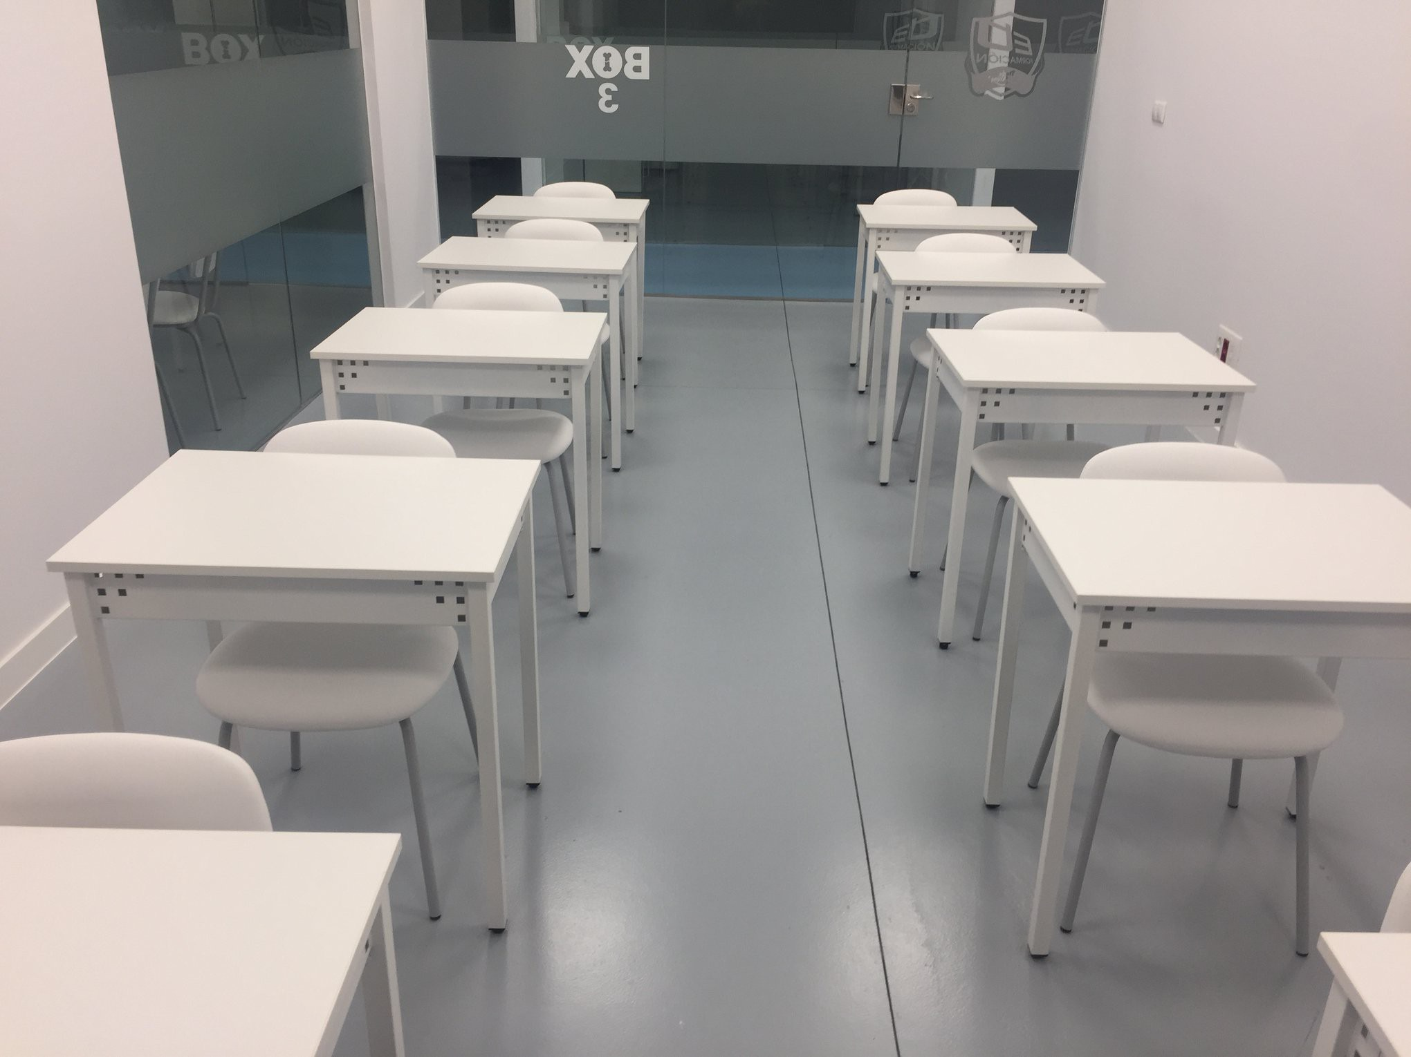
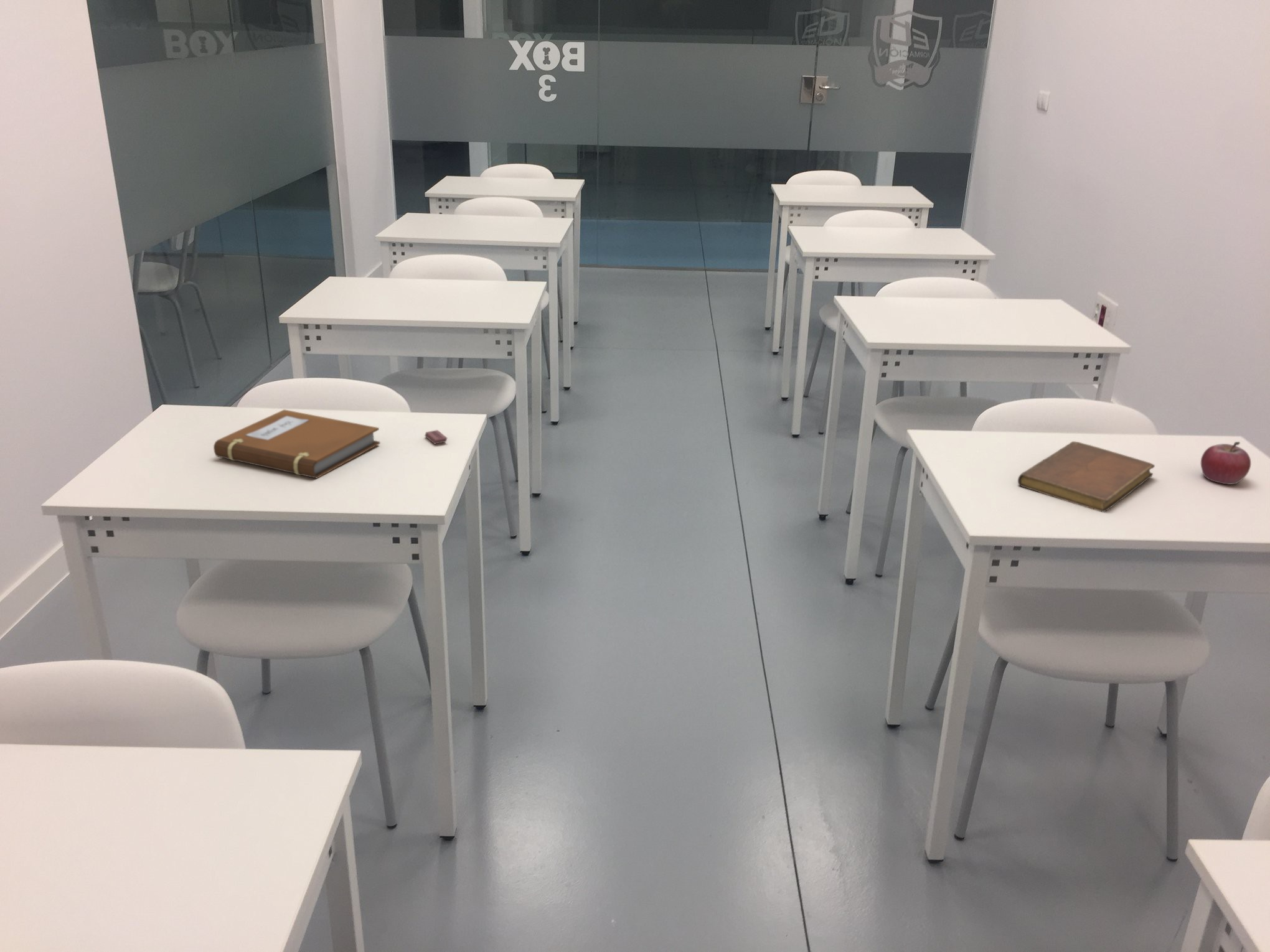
+ fruit [1200,441,1251,485]
+ notebook [1017,441,1155,513]
+ eraser [424,429,448,445]
+ notebook [213,409,381,479]
